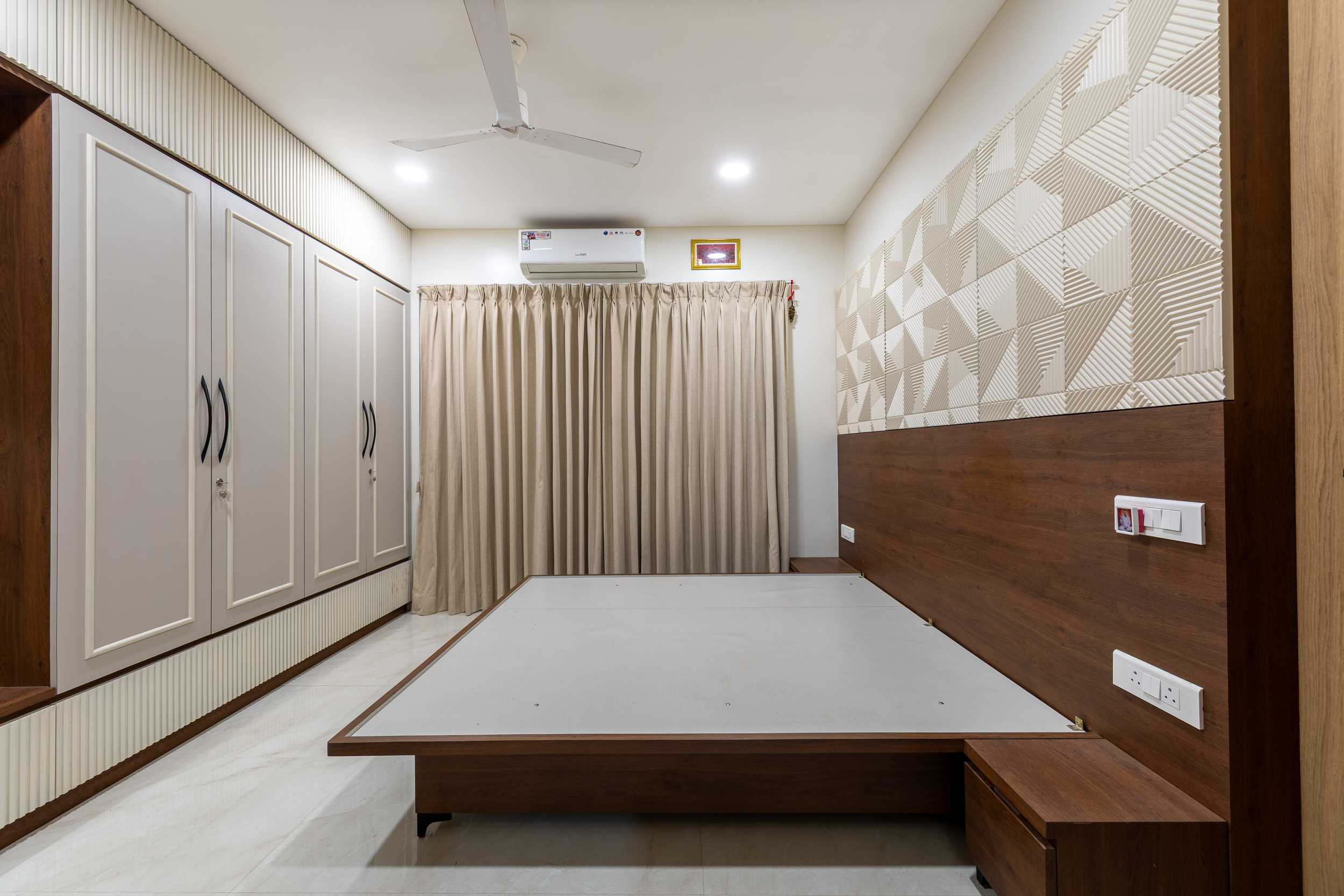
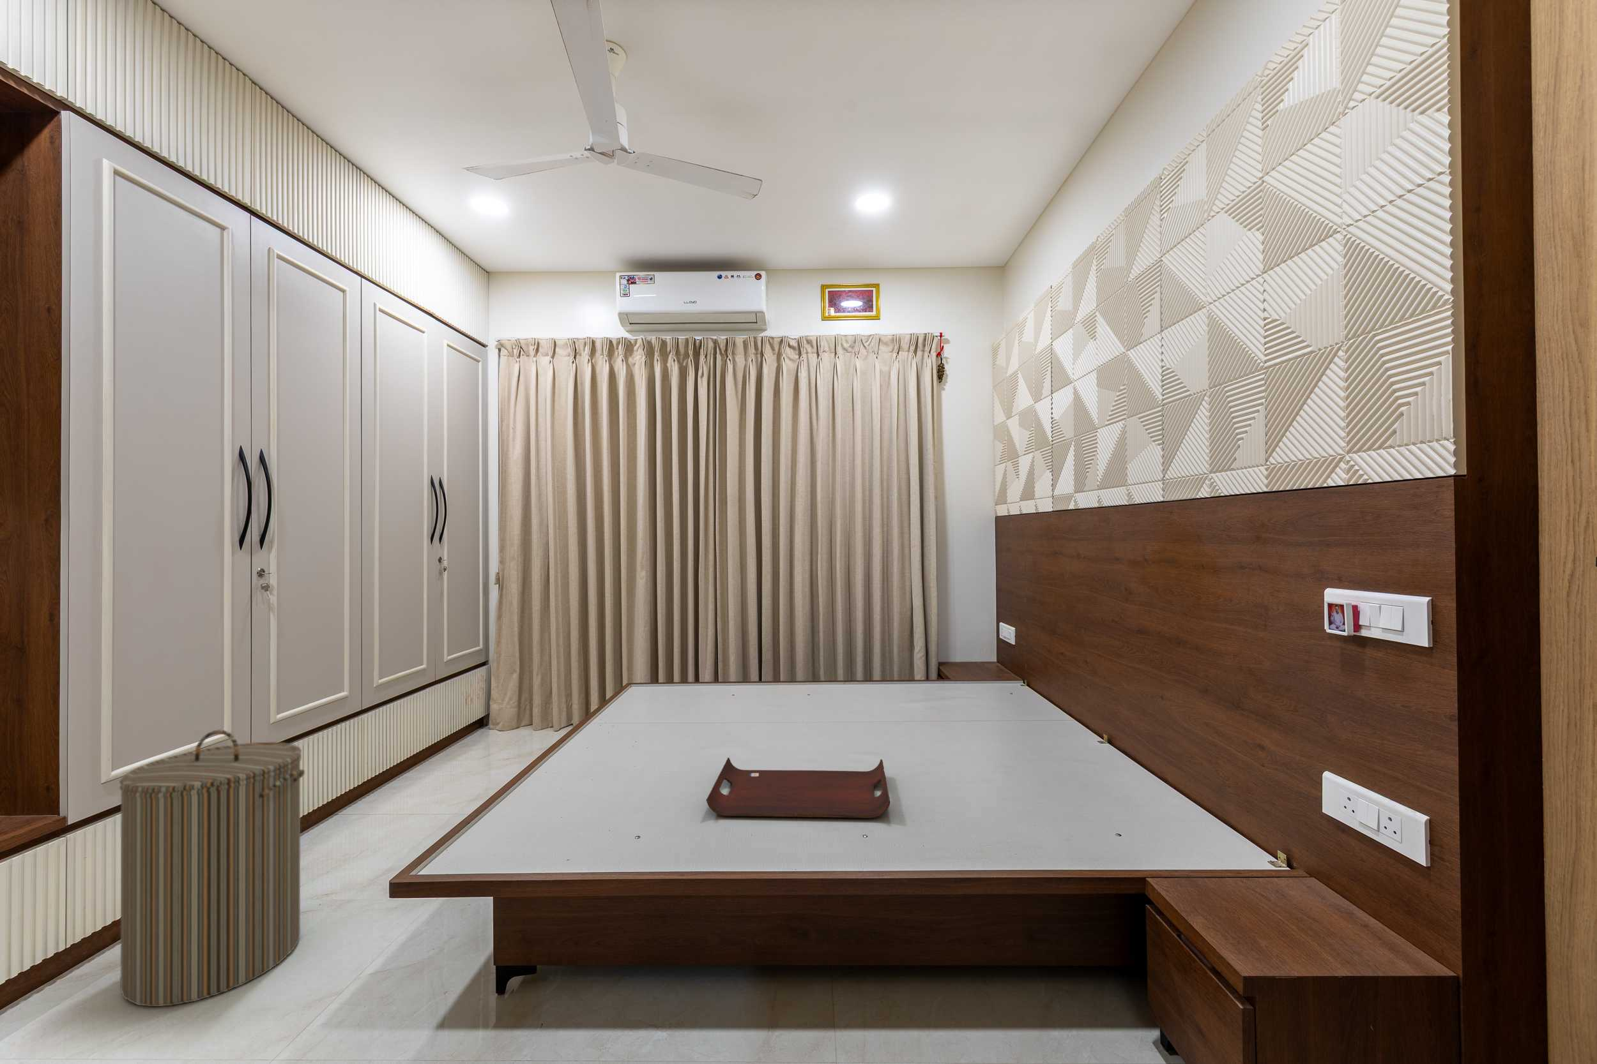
+ laundry hamper [119,729,305,1007]
+ serving tray [706,756,891,819]
